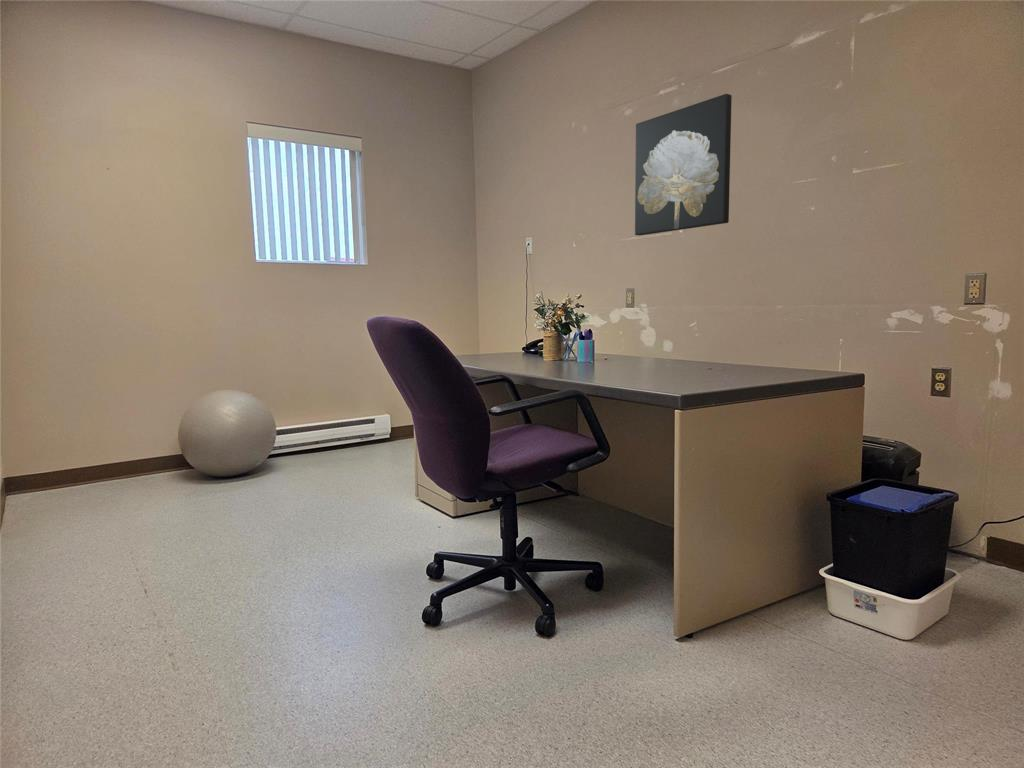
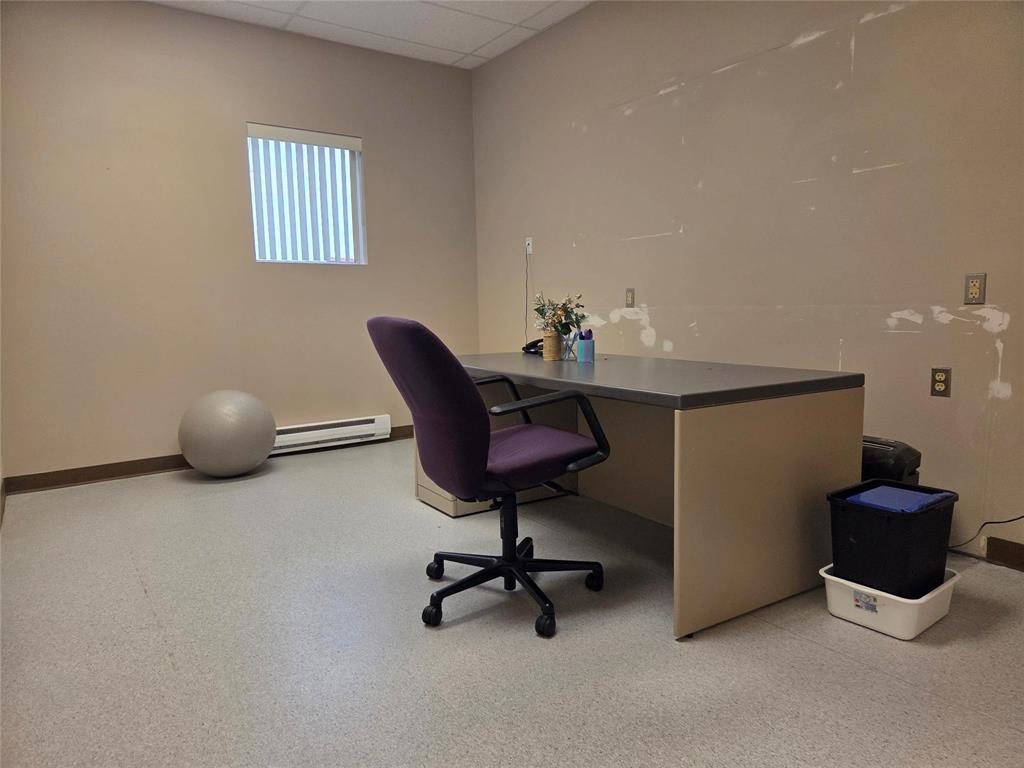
- wall art [634,93,733,236]
